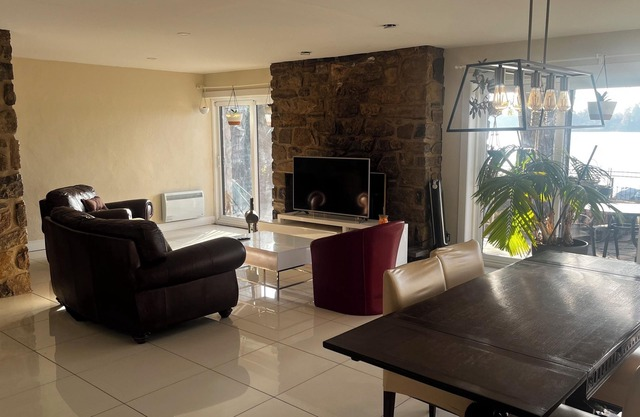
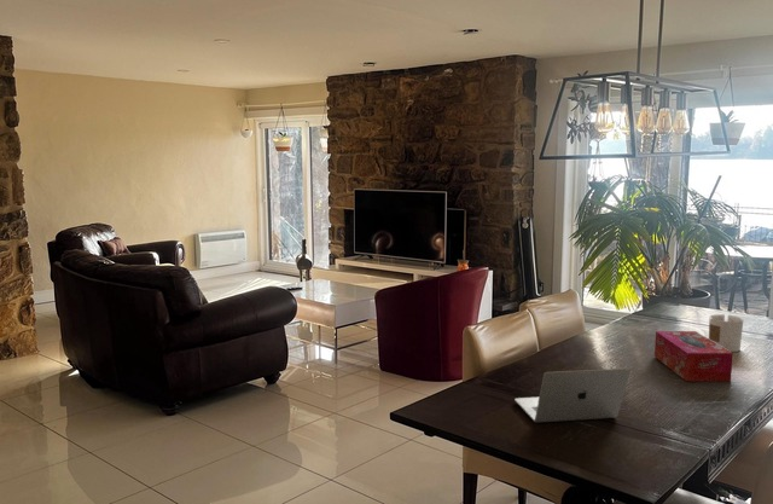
+ laptop [513,367,632,424]
+ candle [708,311,744,353]
+ tissue box [653,330,734,383]
